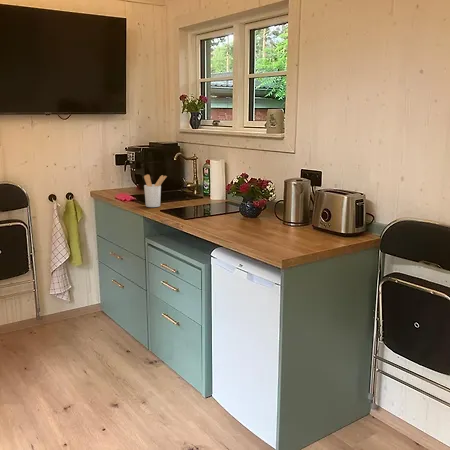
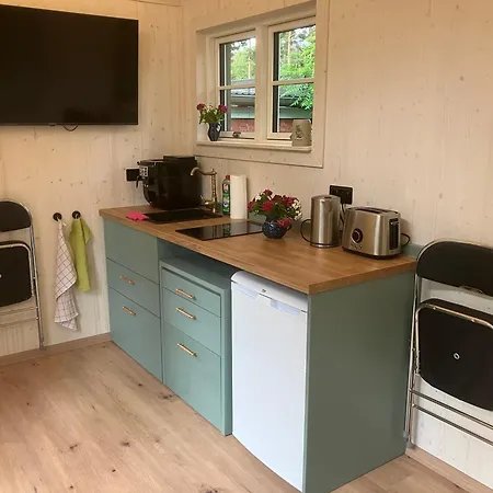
- utensil holder [143,174,168,208]
